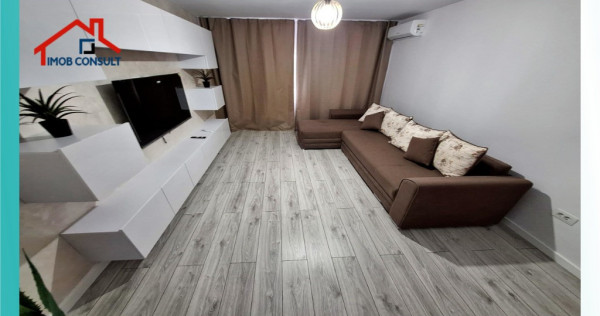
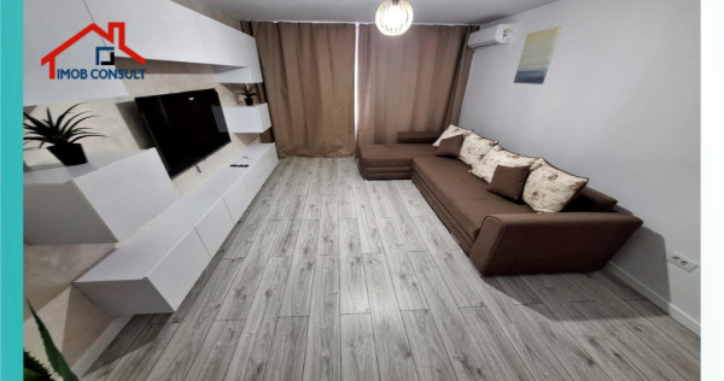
+ wall art [512,25,564,86]
